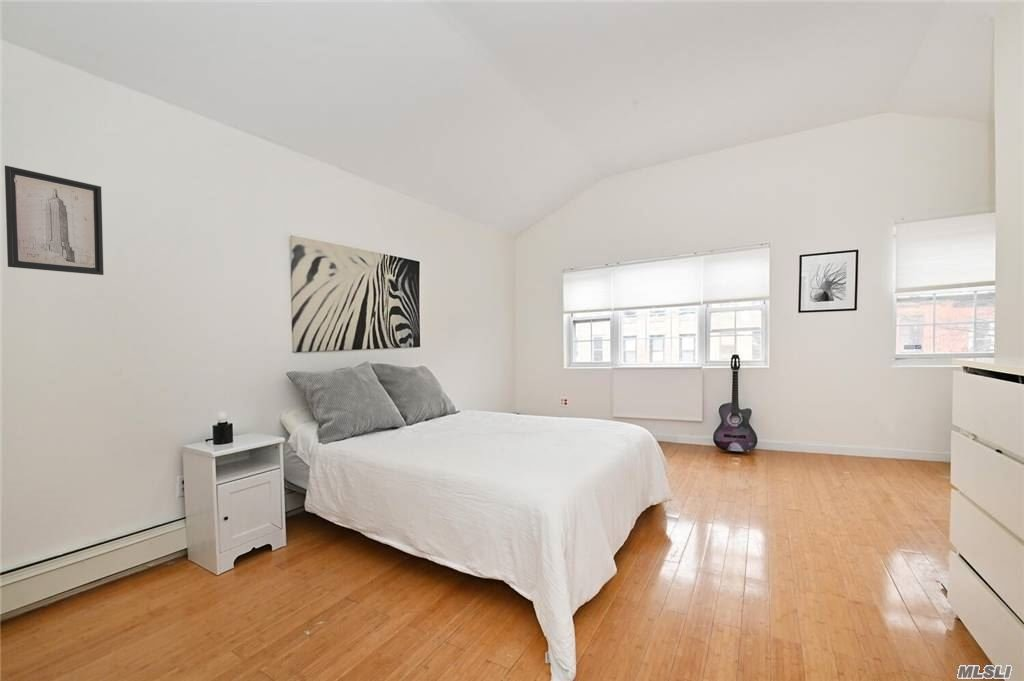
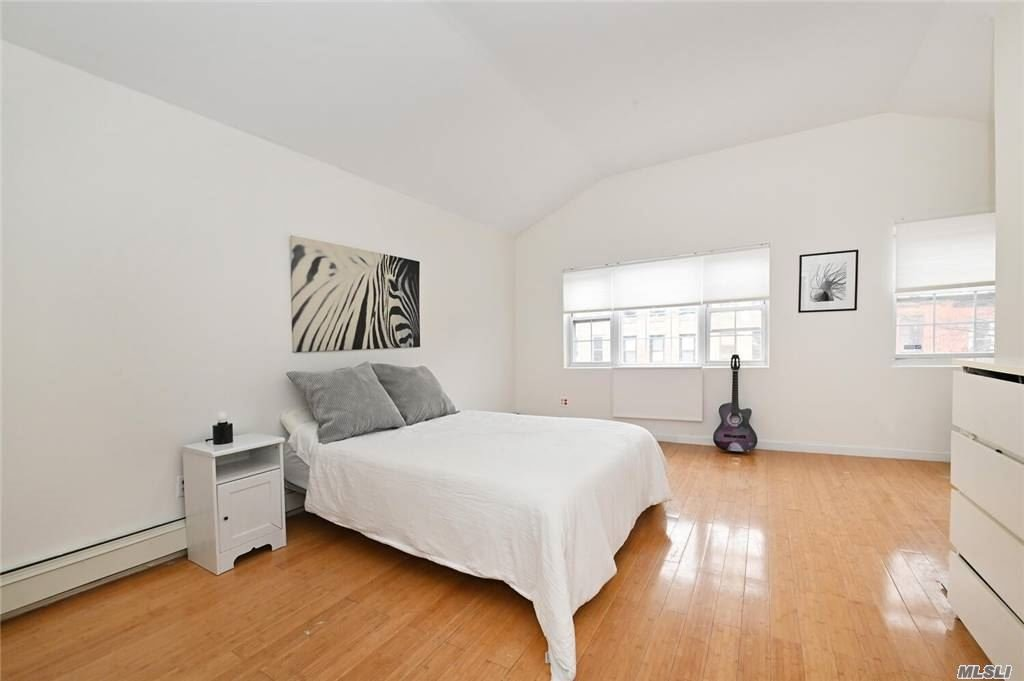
- wall art [4,164,105,276]
